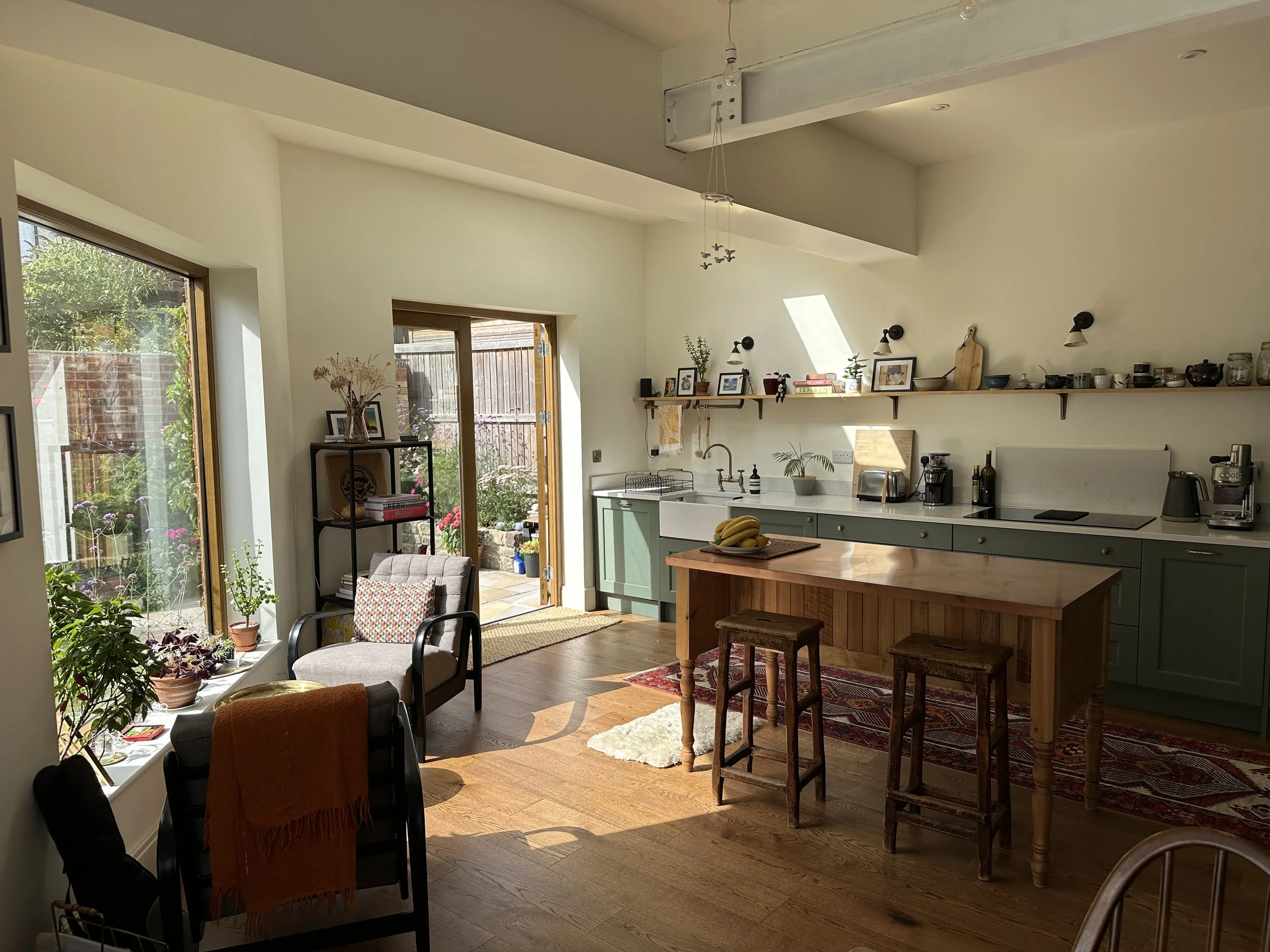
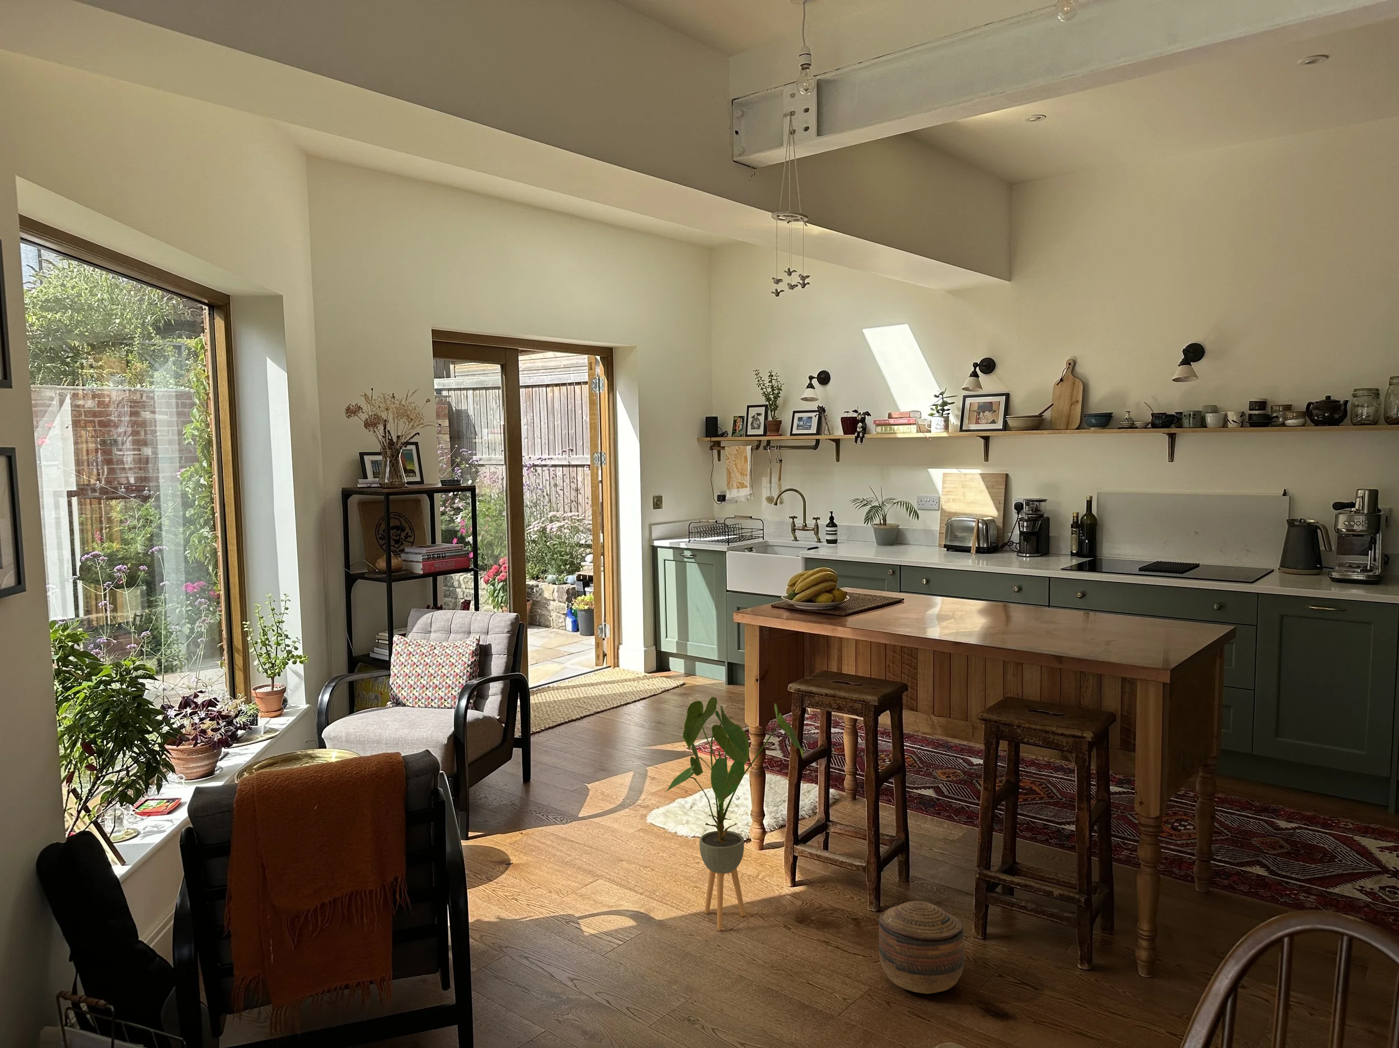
+ house plant [664,697,803,930]
+ basket [878,900,965,994]
